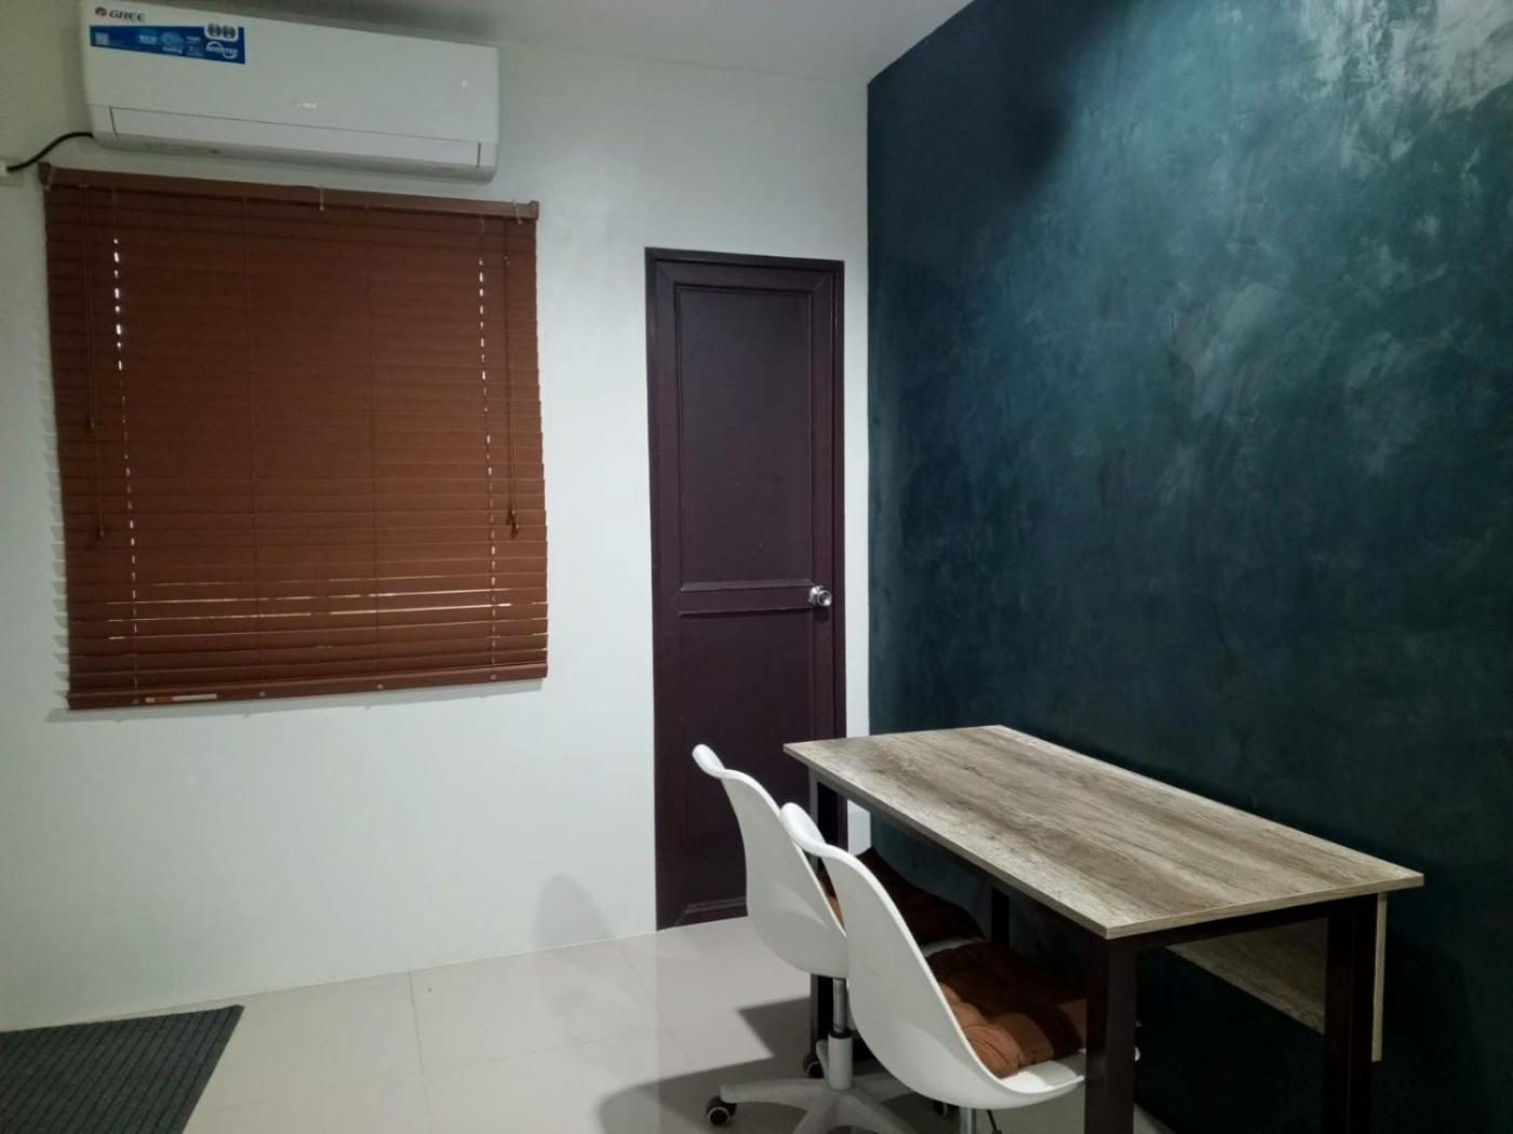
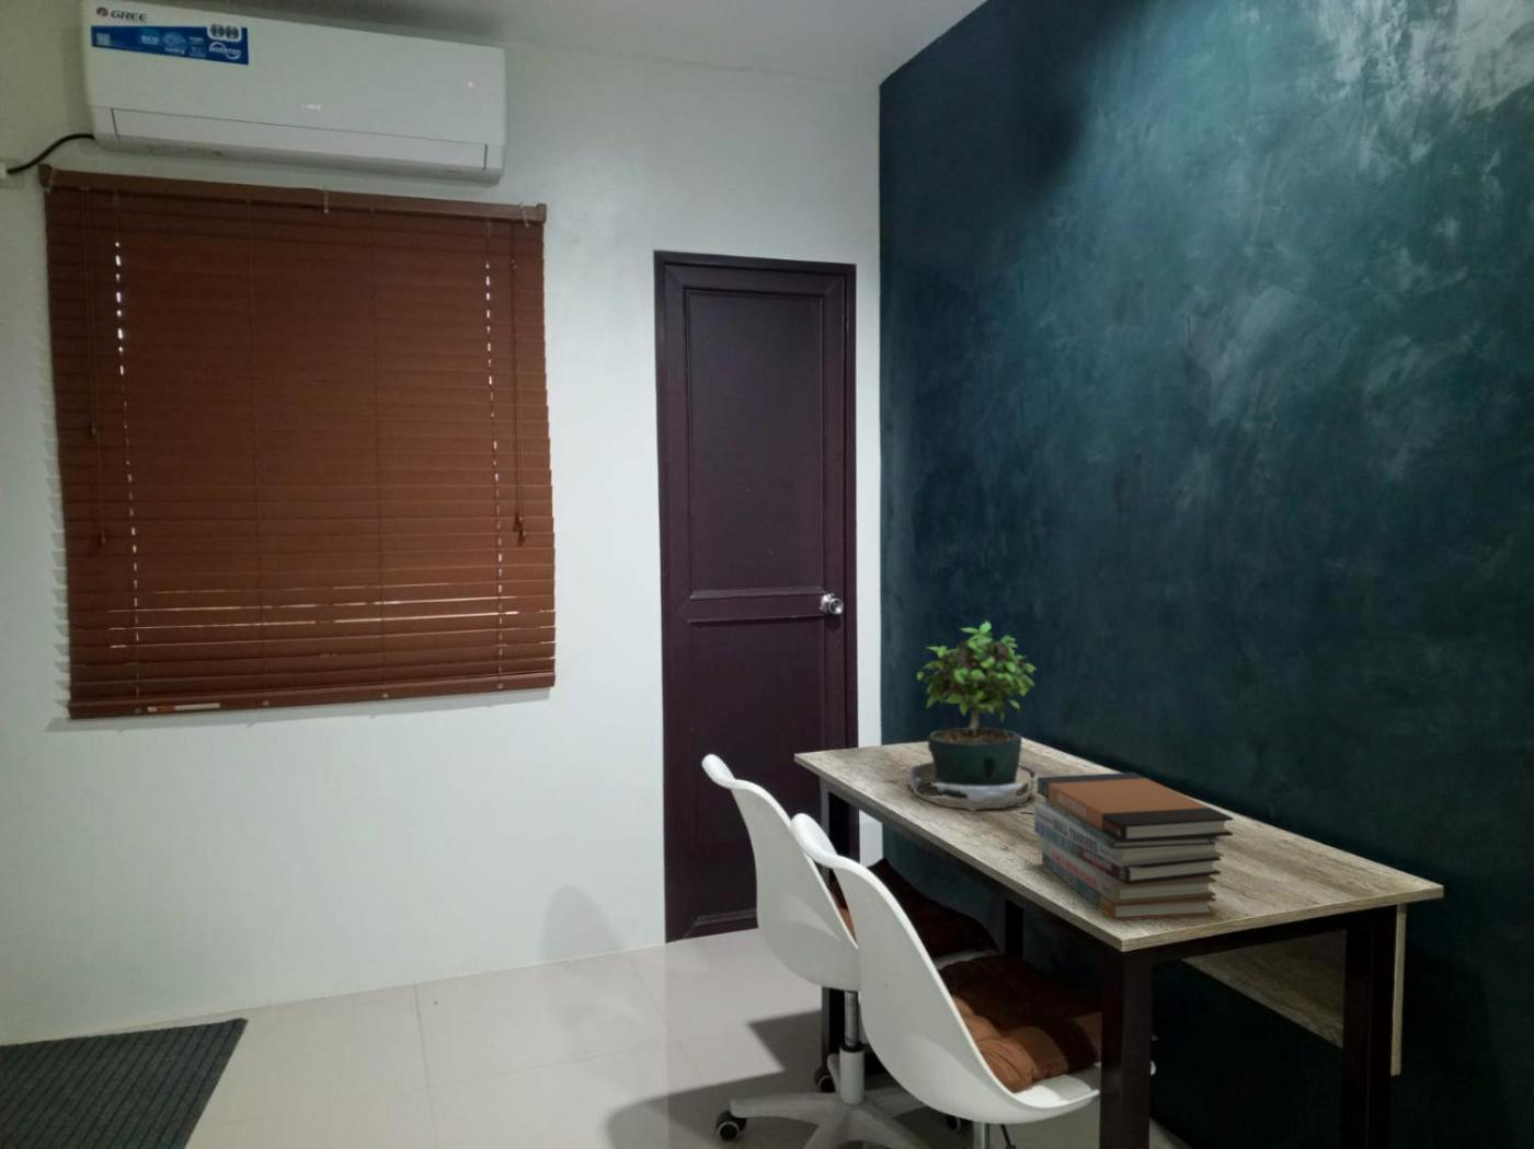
+ book stack [1033,771,1234,922]
+ potted plant [908,620,1039,815]
